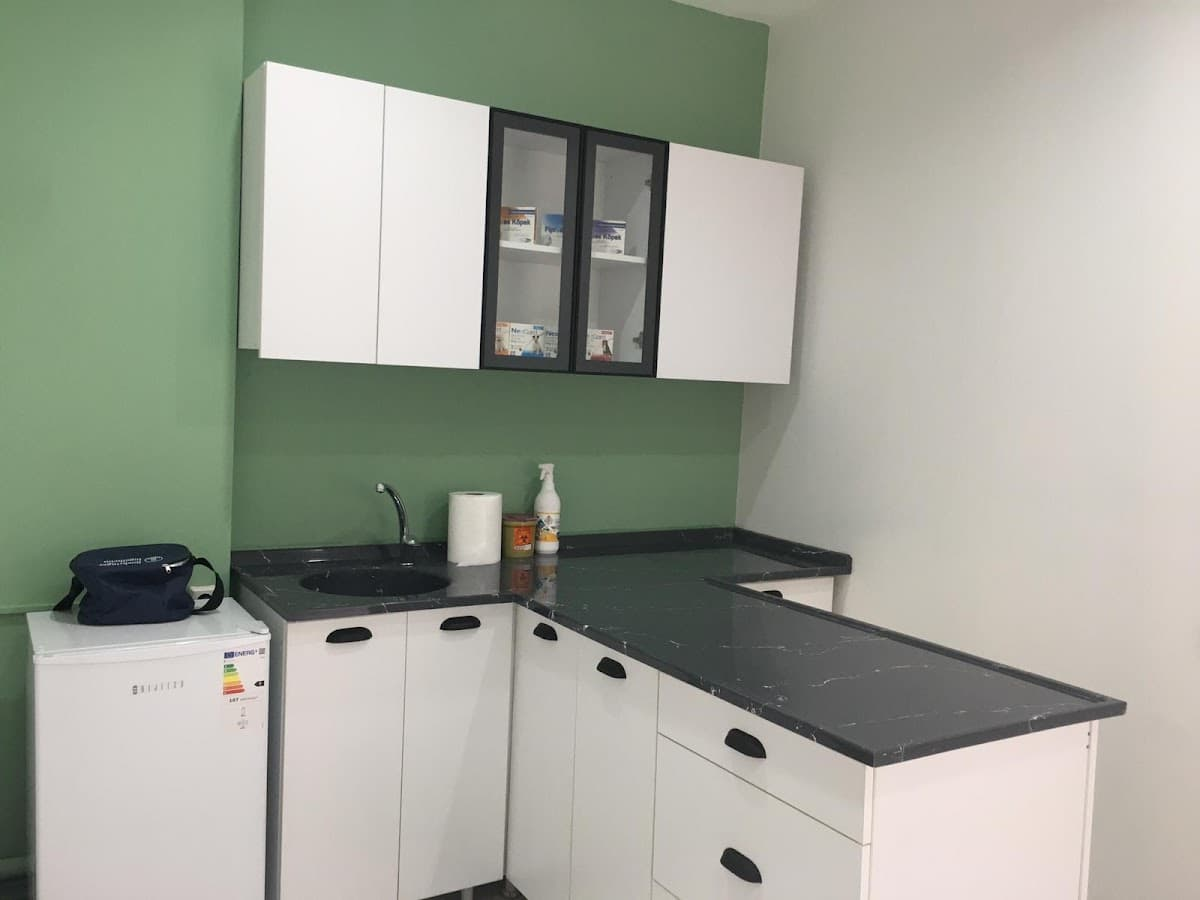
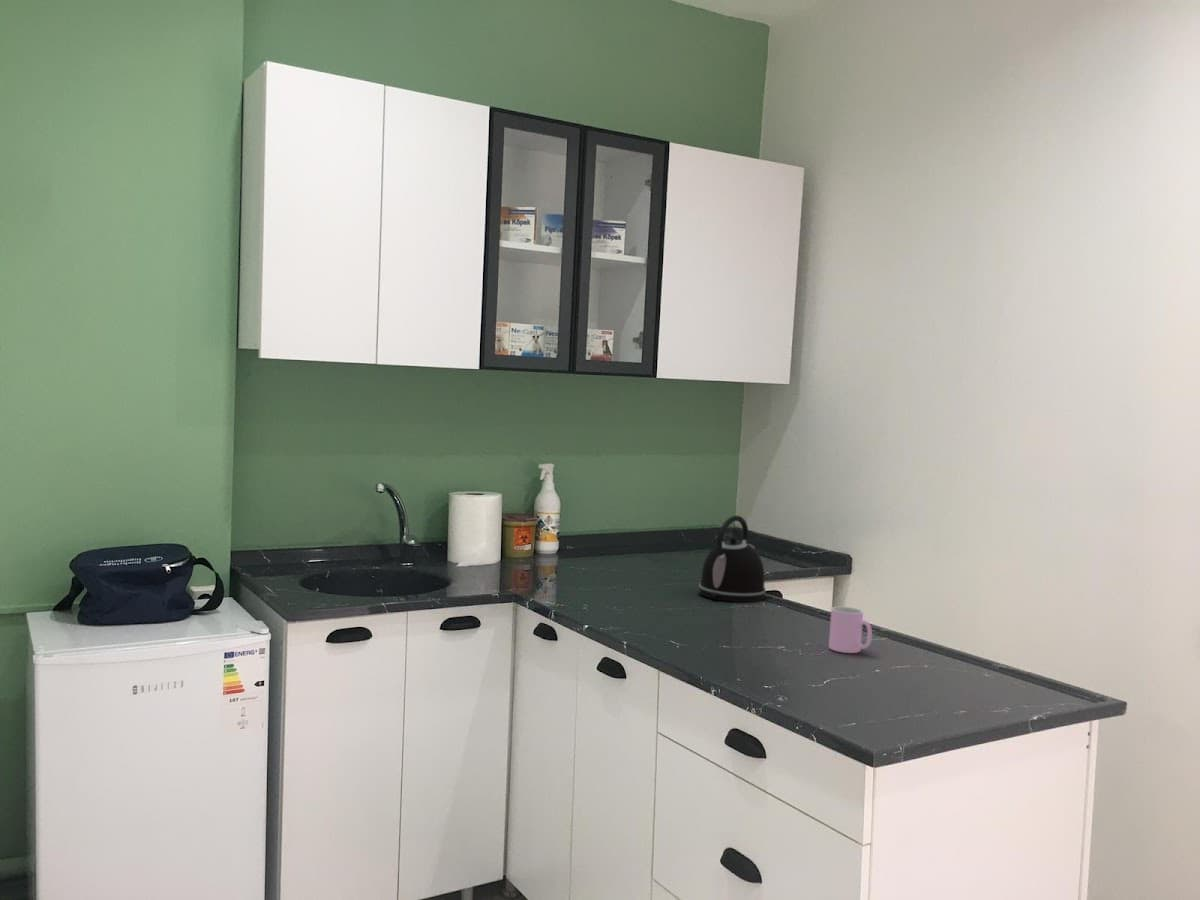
+ cup [828,606,873,654]
+ kettle [698,515,767,603]
